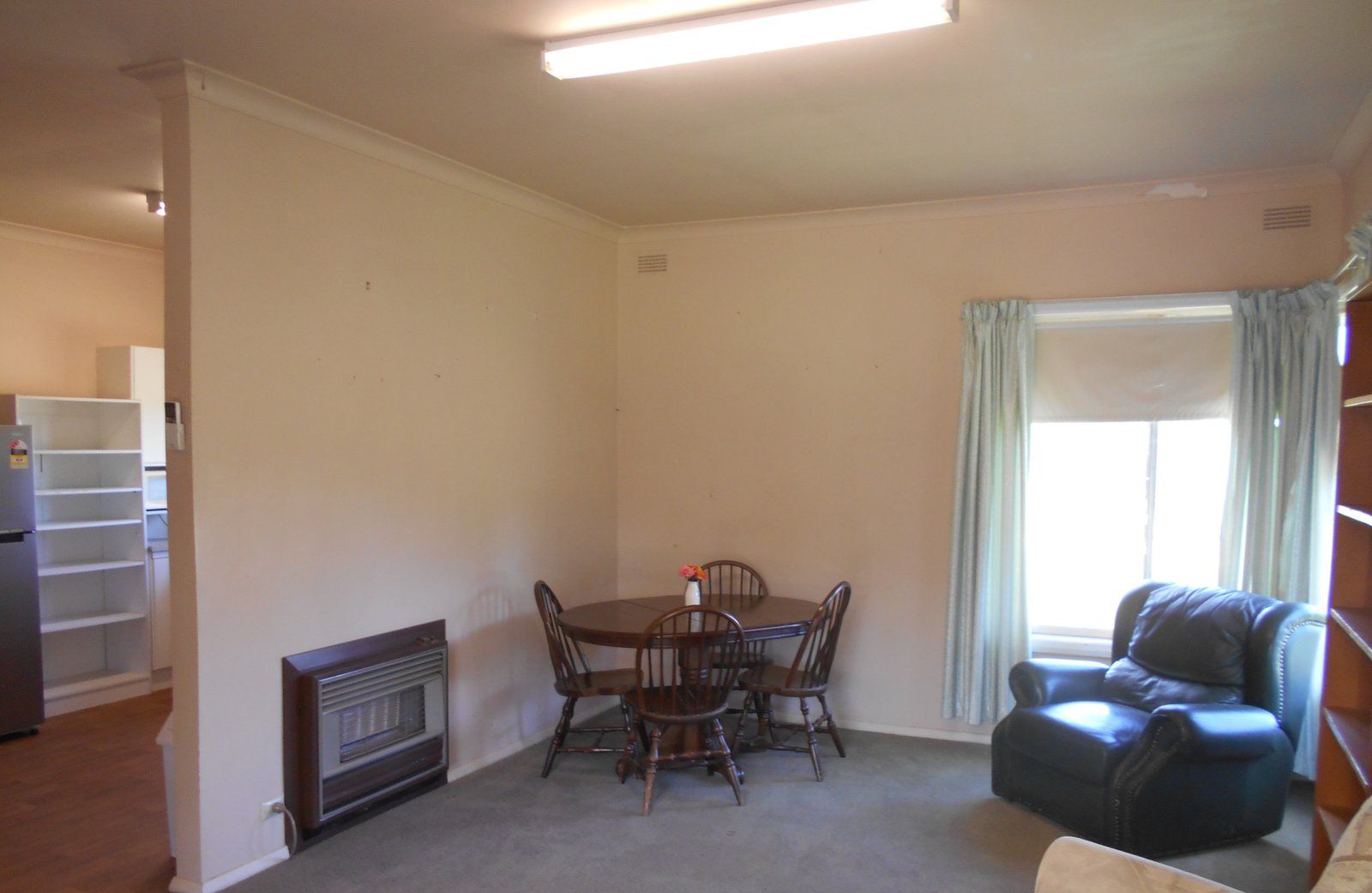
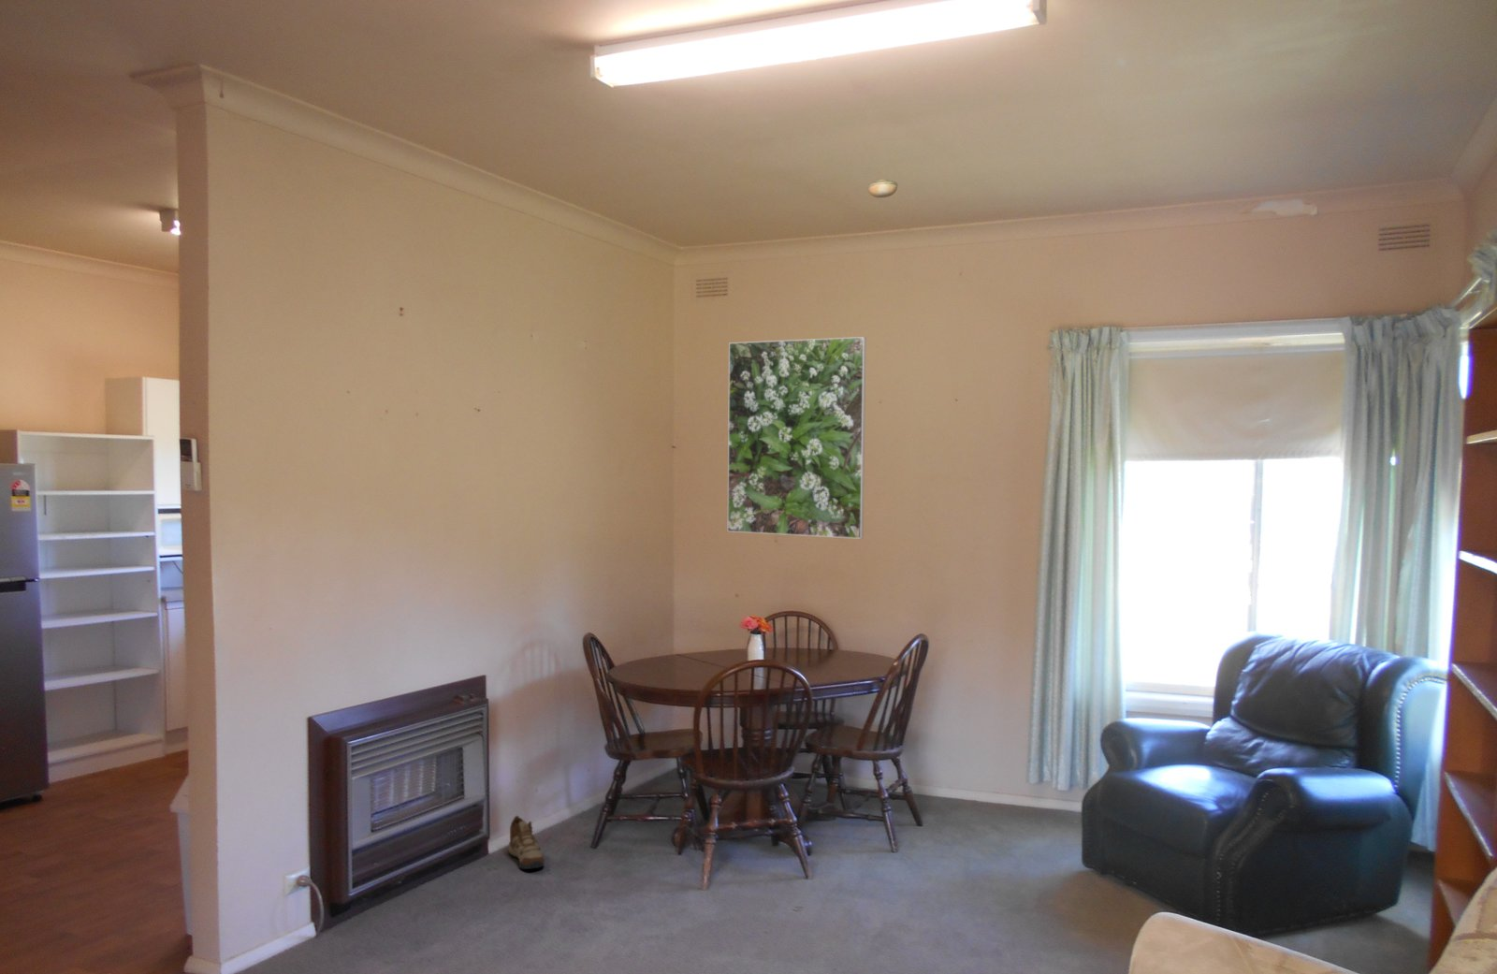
+ shoe [507,815,546,870]
+ smoke detector [866,179,898,199]
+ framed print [727,336,866,540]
